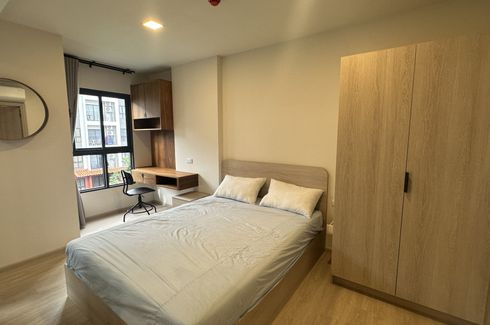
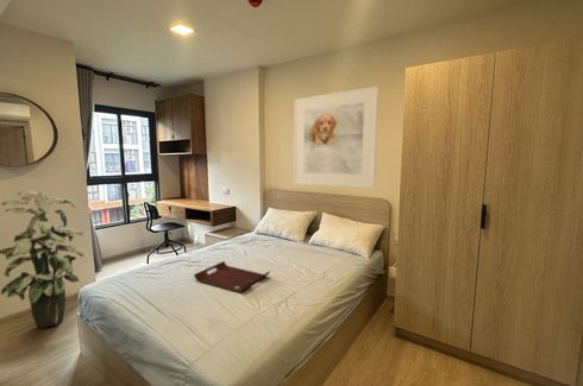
+ serving tray [193,260,271,293]
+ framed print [293,86,380,189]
+ indoor plant [0,189,86,329]
